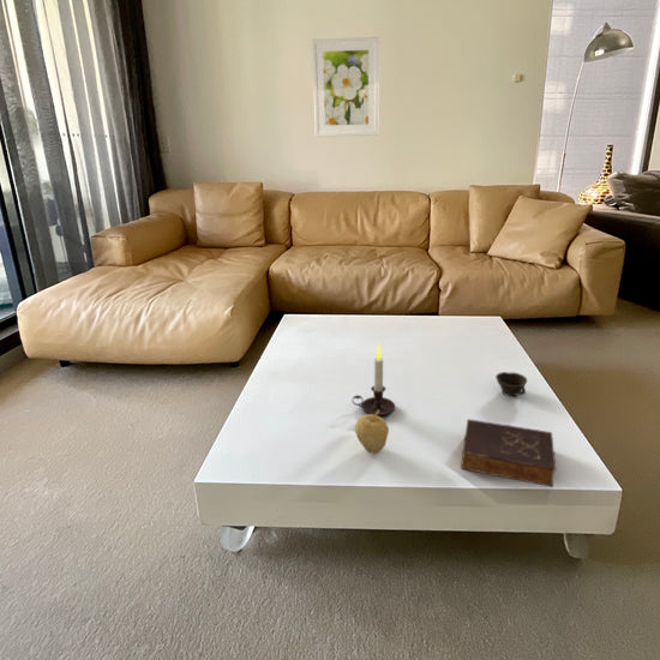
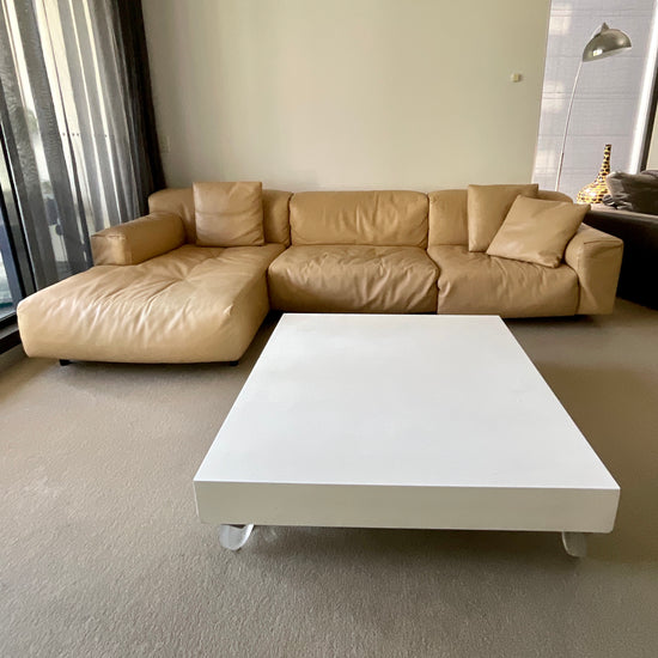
- candle [352,341,397,416]
- cup [494,371,528,397]
- fruit [354,410,390,455]
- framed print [311,36,380,138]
- book [460,418,558,488]
